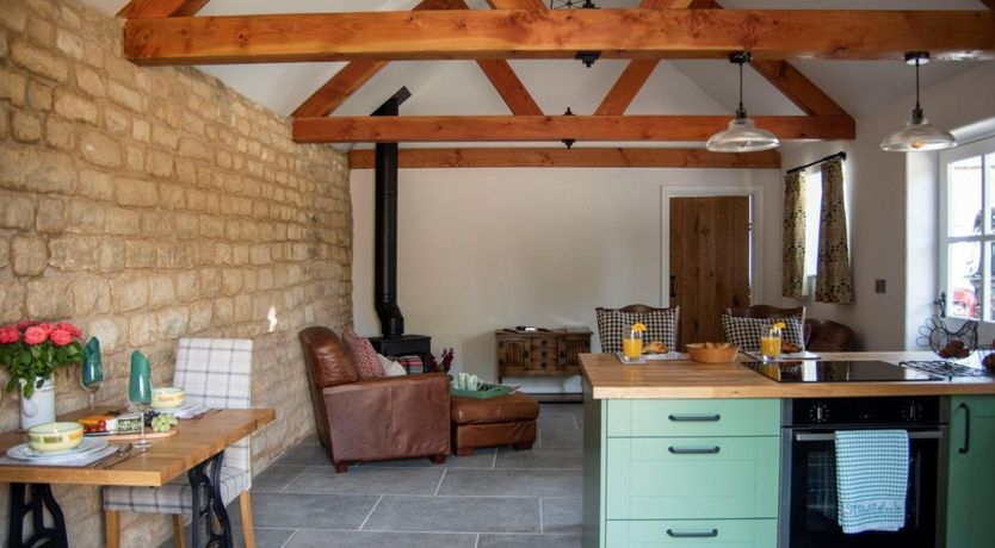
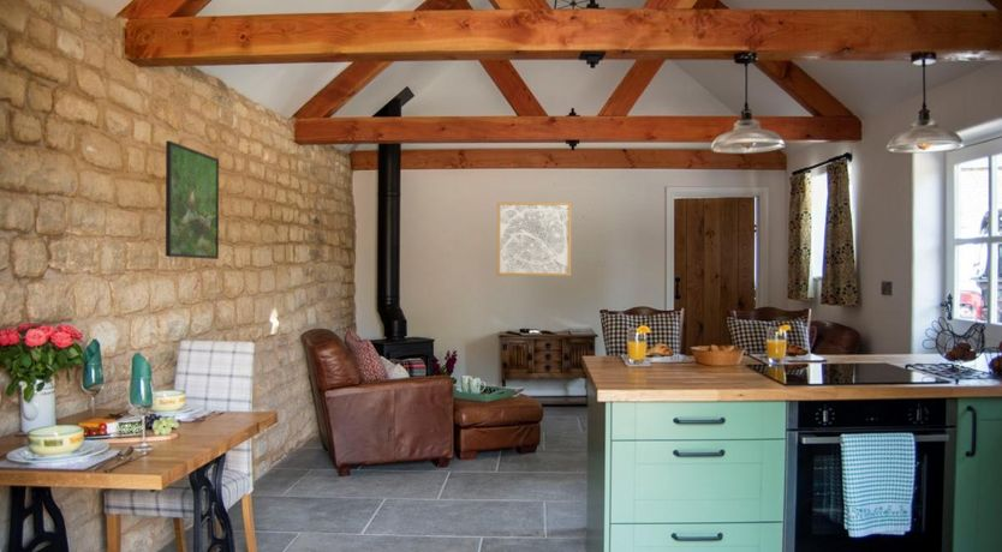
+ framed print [165,139,220,260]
+ wall art [496,200,572,277]
